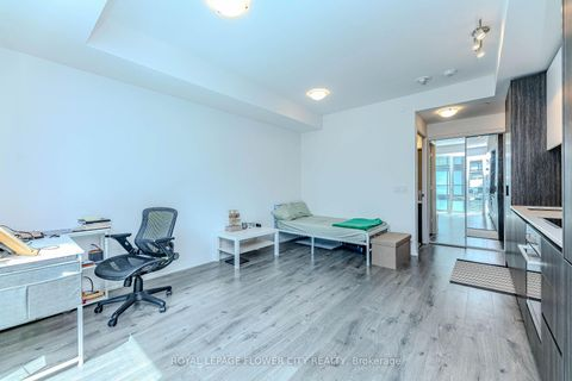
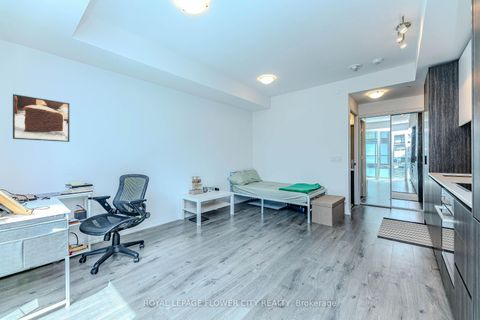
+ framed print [12,93,70,143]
